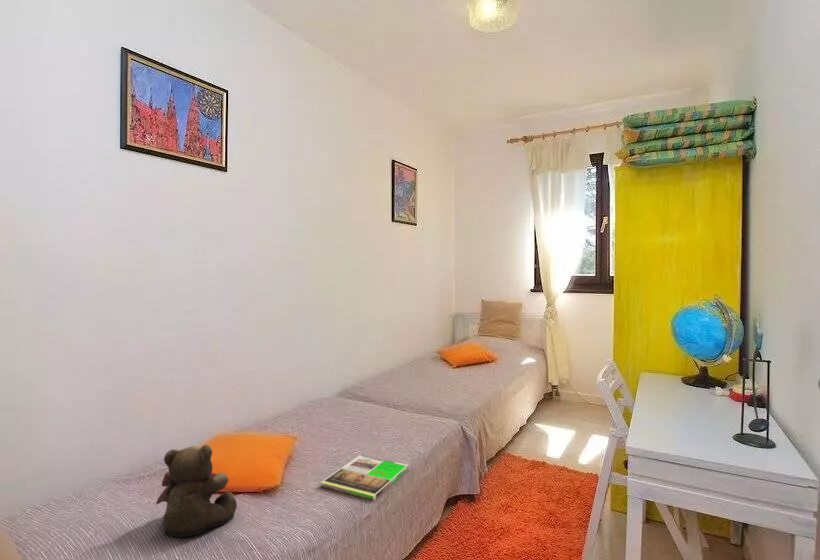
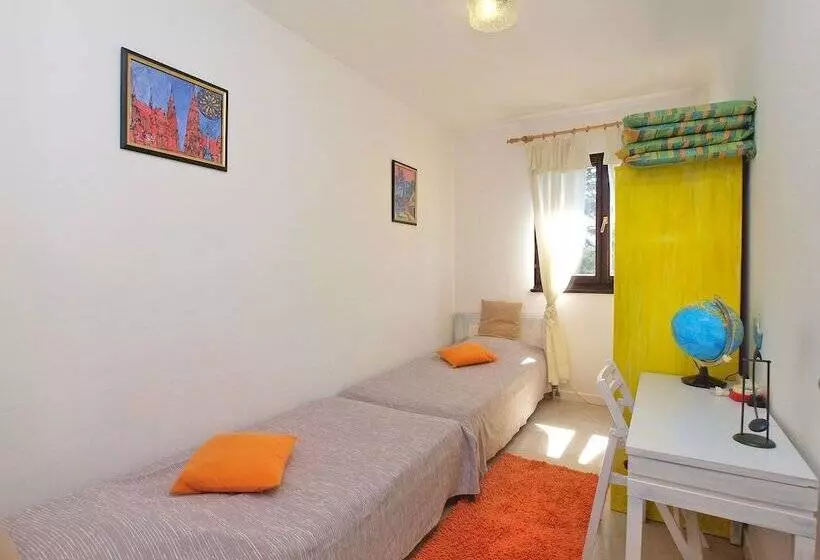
- teddy bear [155,444,238,538]
- magazine [319,454,410,501]
